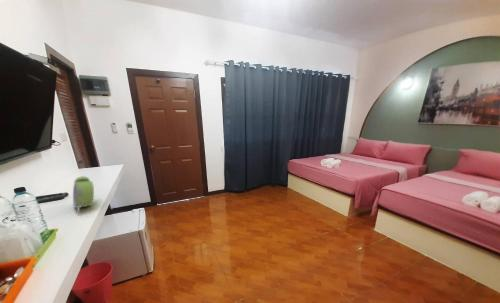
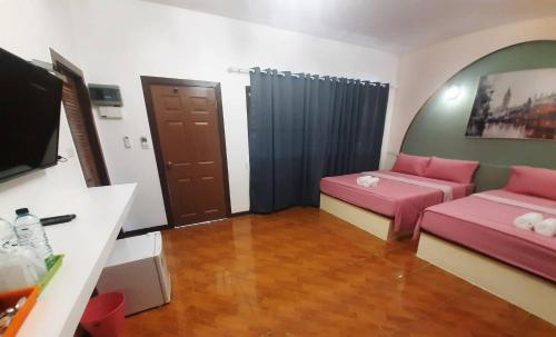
- alarm clock [72,175,95,215]
